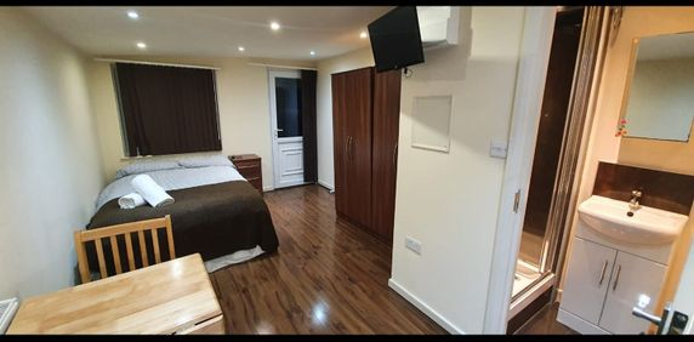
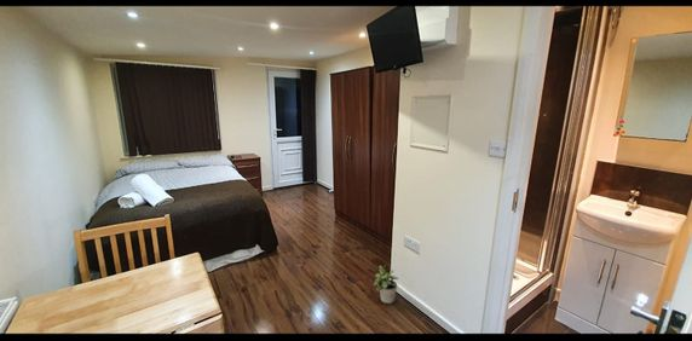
+ potted plant [373,265,399,305]
